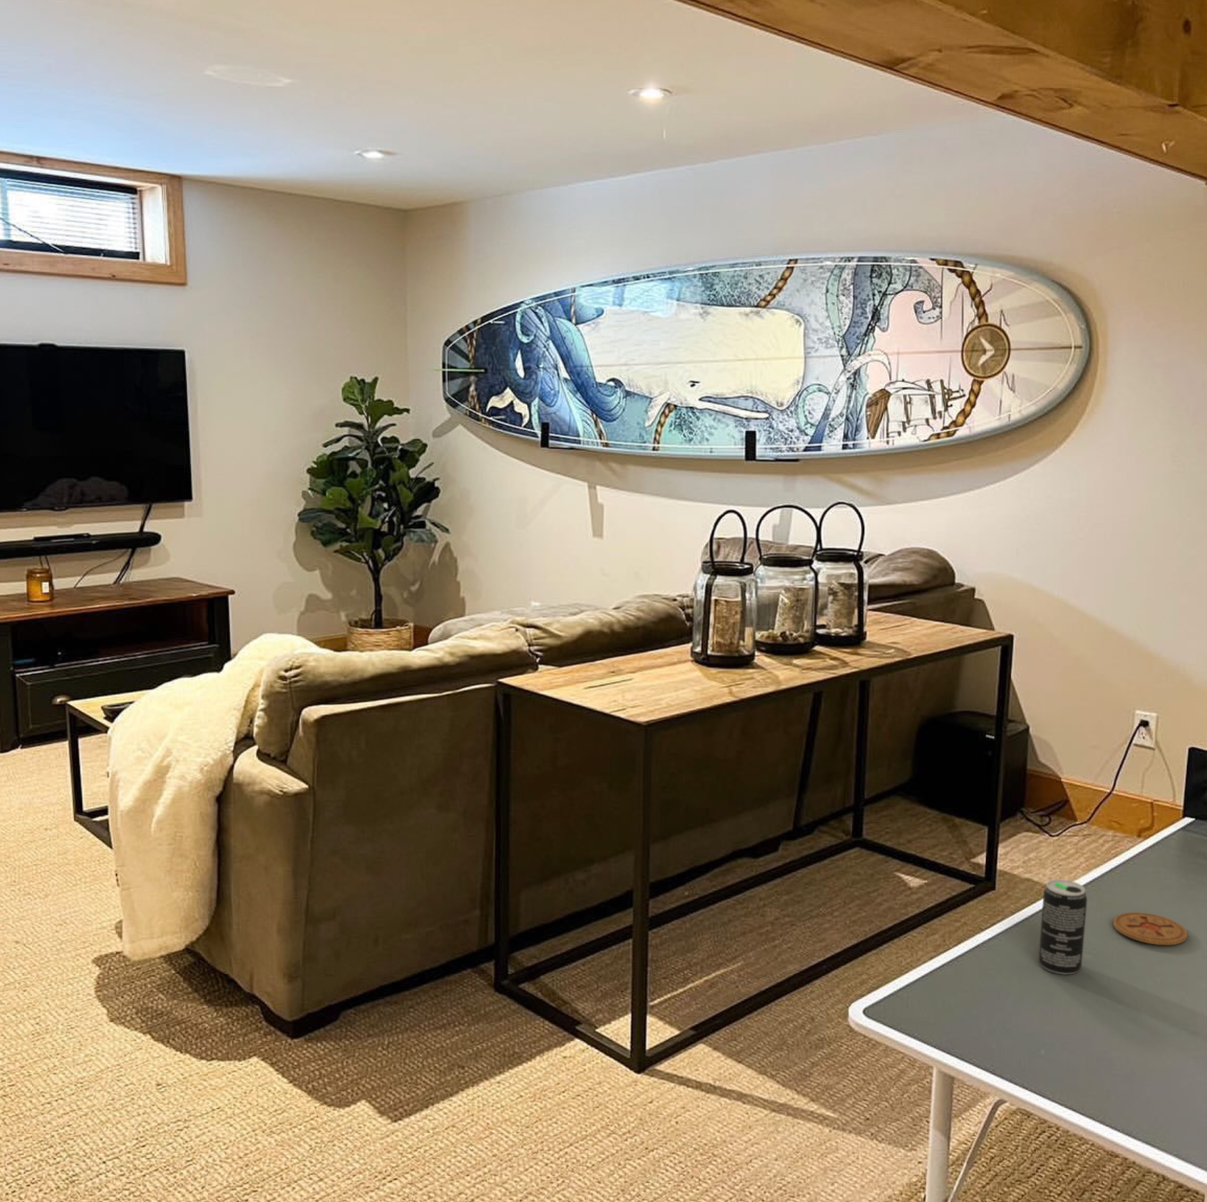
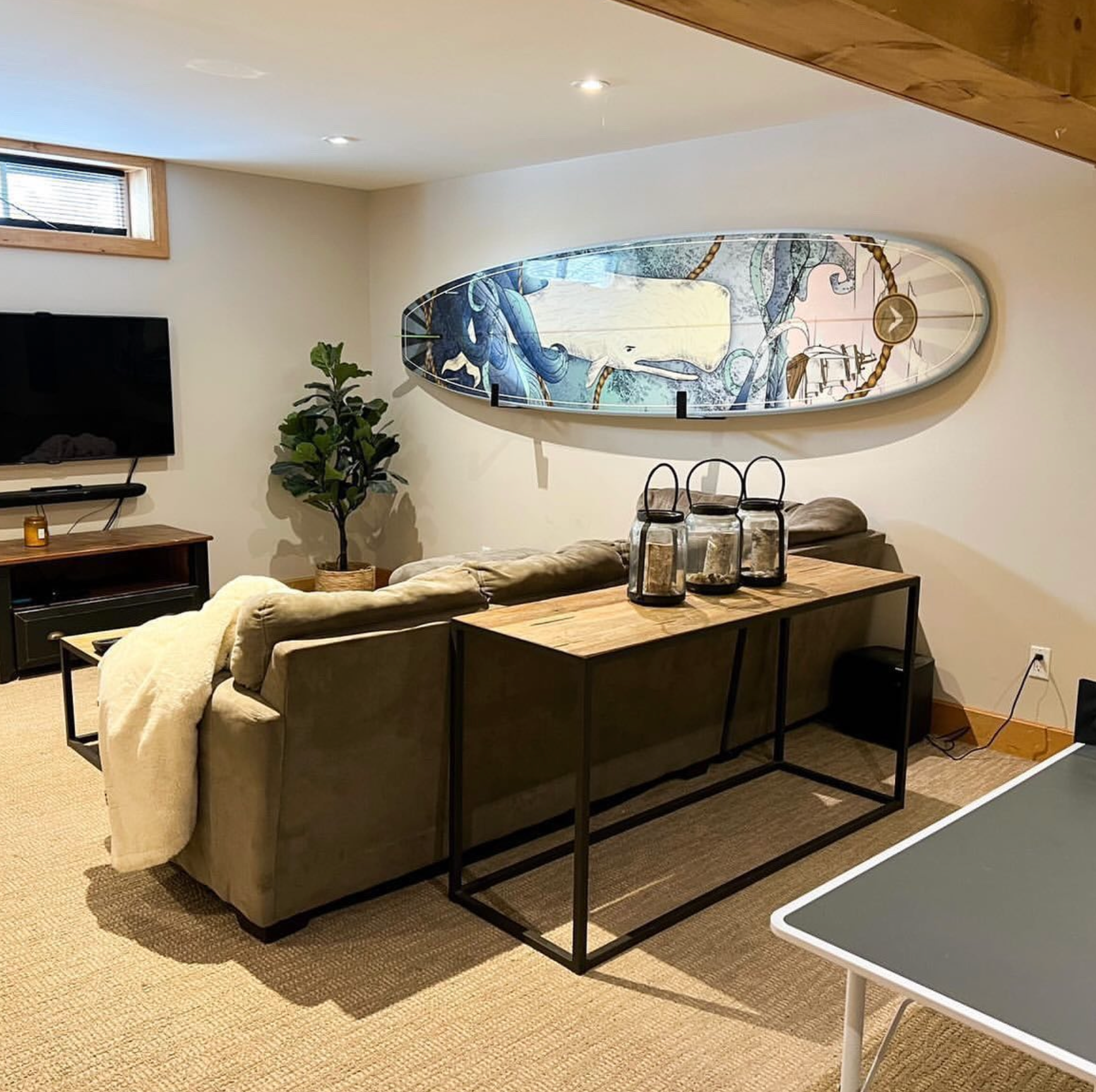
- beverage can [1037,878,1088,975]
- coaster [1112,911,1188,946]
